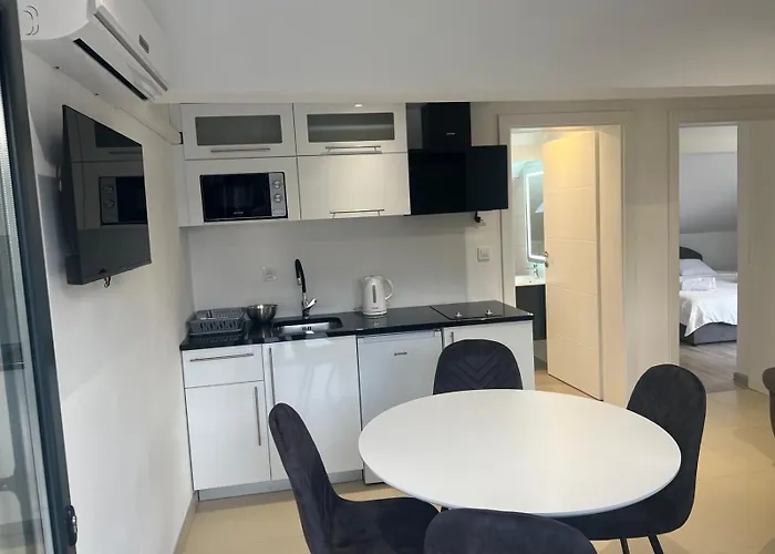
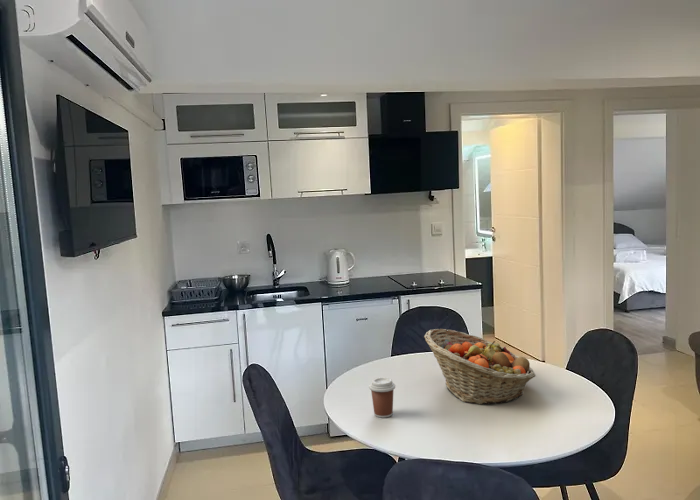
+ coffee cup [368,376,396,419]
+ fruit basket [423,328,536,406]
